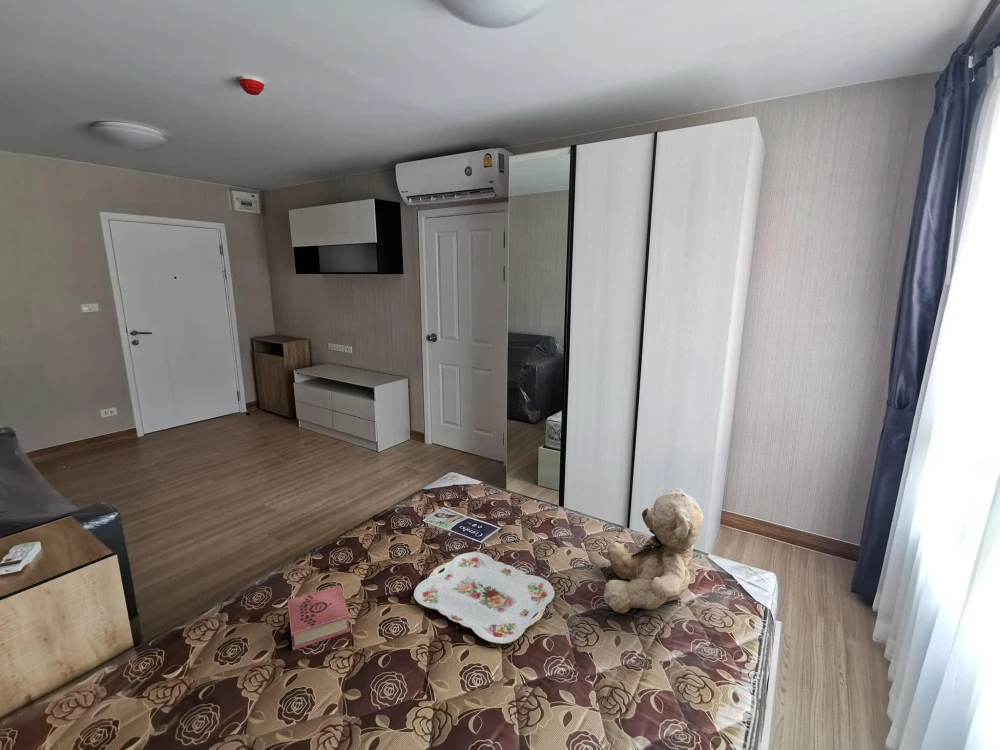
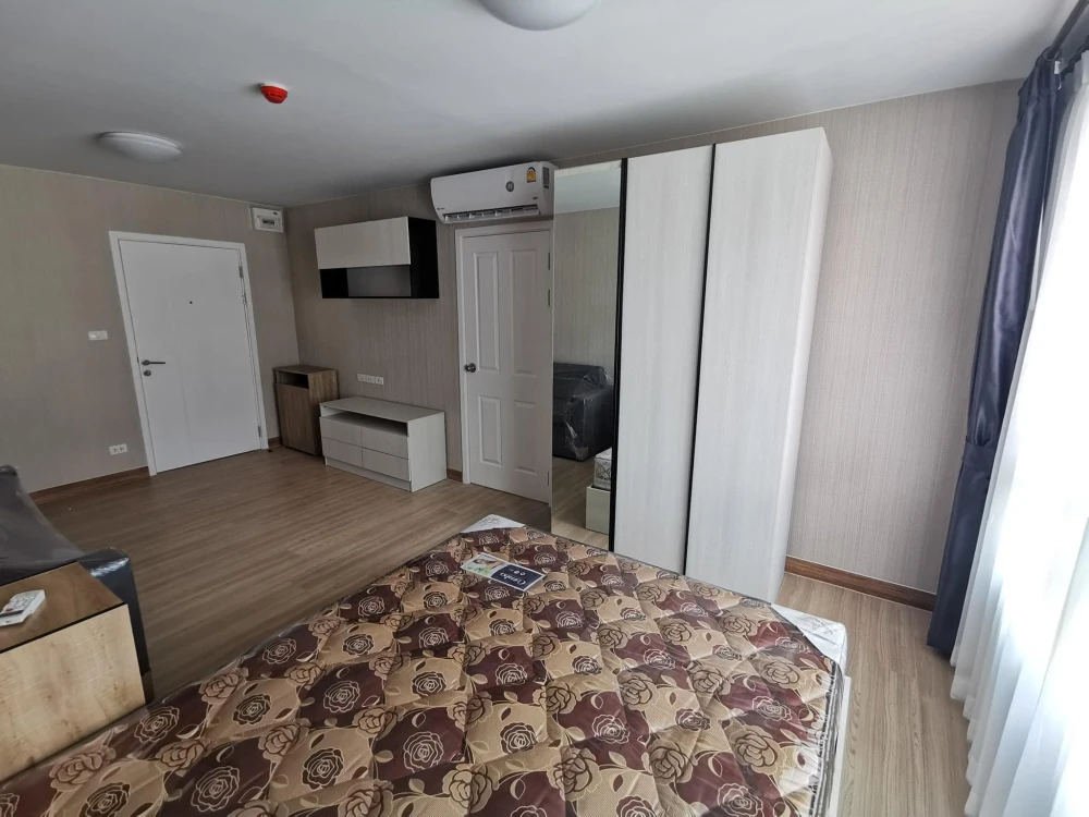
- teddy bear [603,488,704,614]
- book [287,584,351,651]
- serving tray [413,551,556,645]
